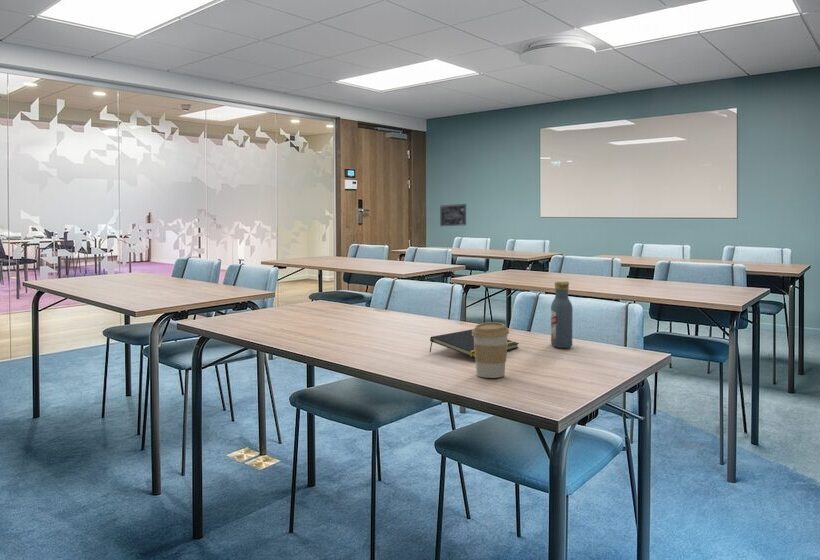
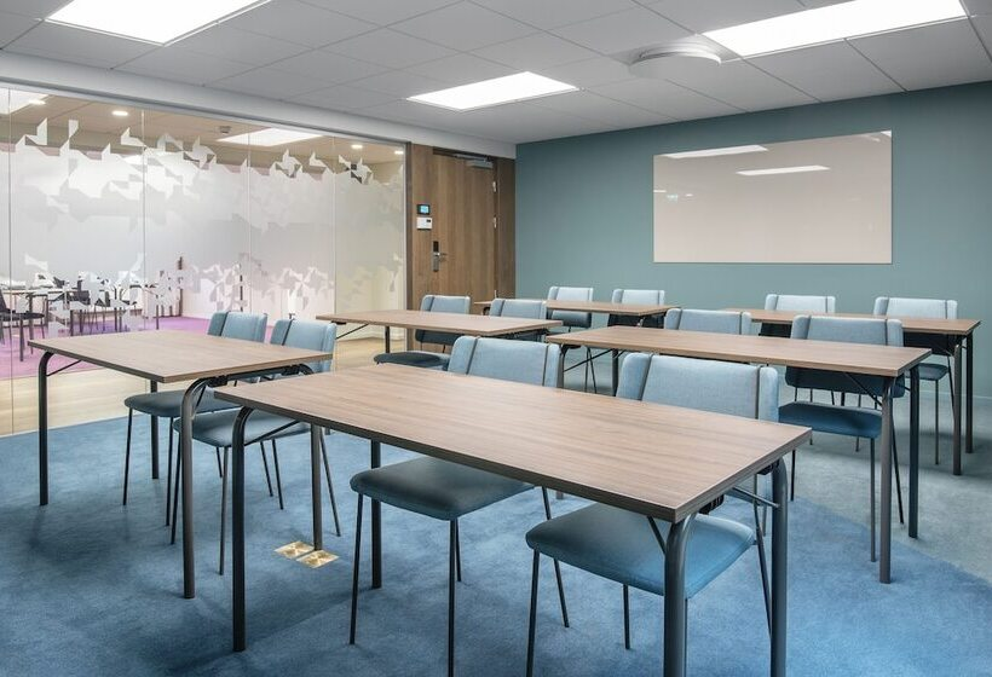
- coffee cup [472,321,510,379]
- wall art [439,203,467,227]
- vodka [550,280,574,349]
- notepad [429,329,520,359]
